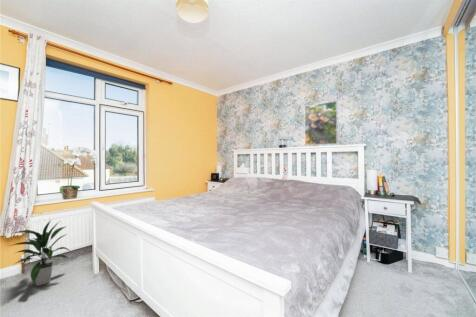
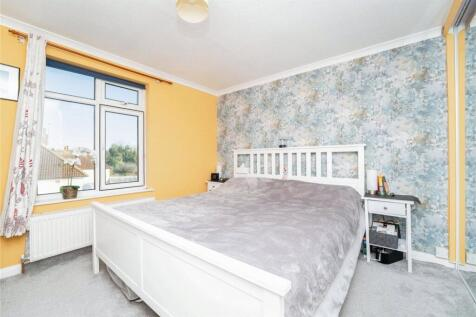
- indoor plant [8,219,72,287]
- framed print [304,100,338,146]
